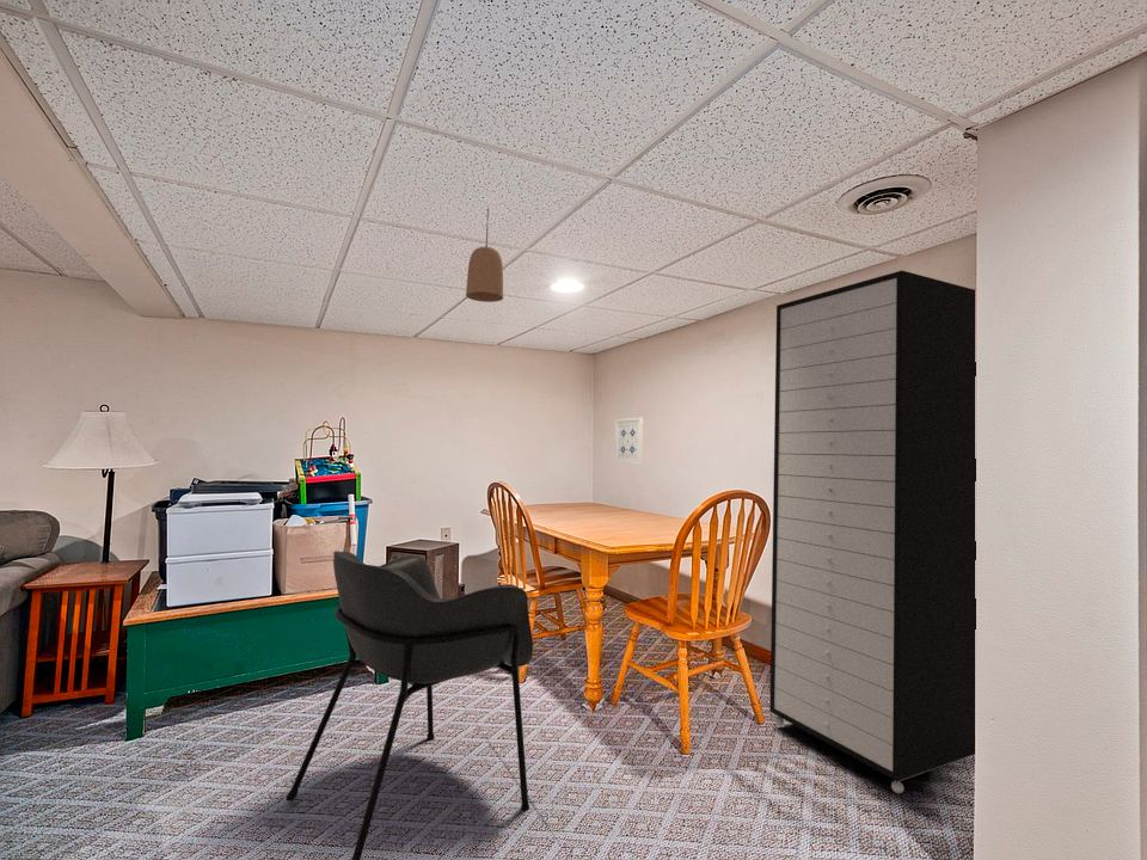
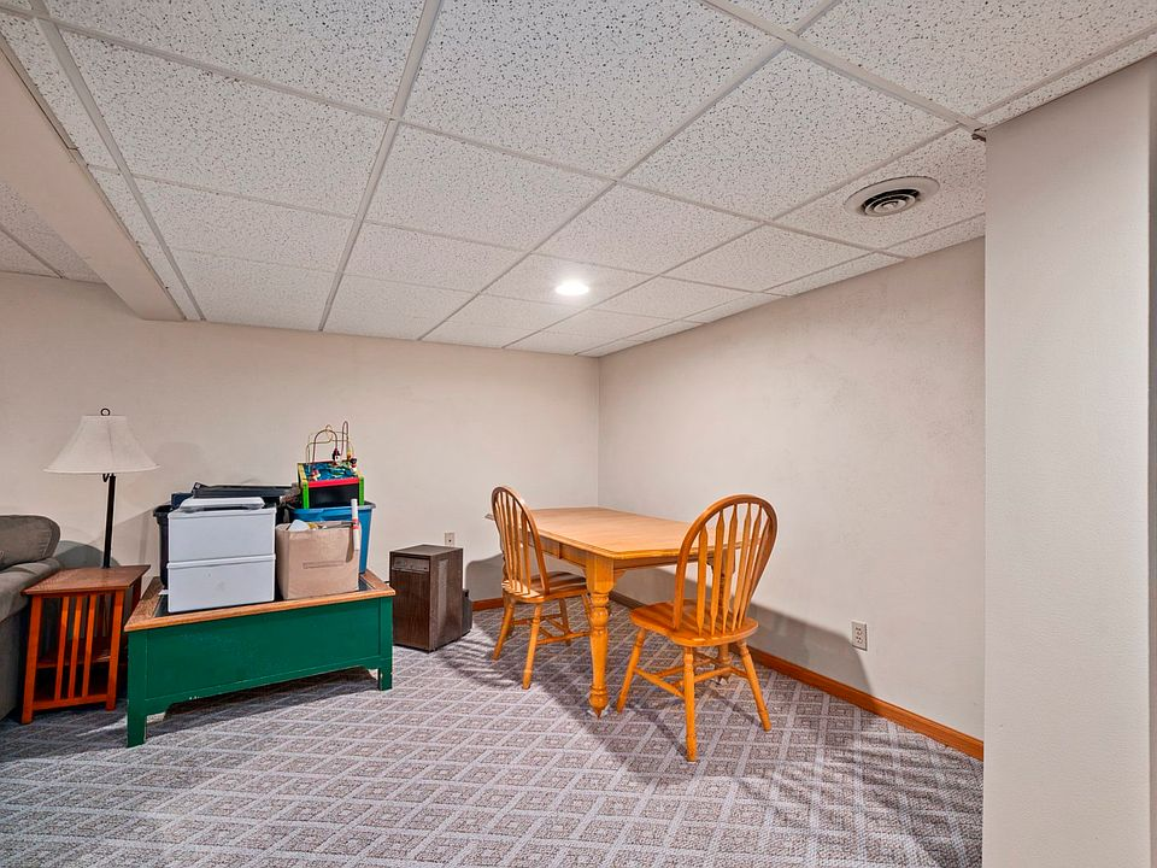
- wall art [613,417,645,466]
- armchair [284,549,534,860]
- storage cabinet [768,269,976,794]
- pendant light [465,207,504,303]
